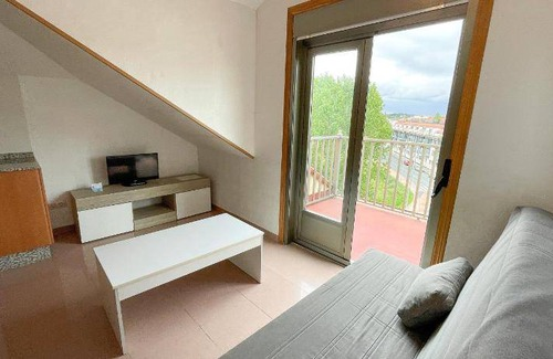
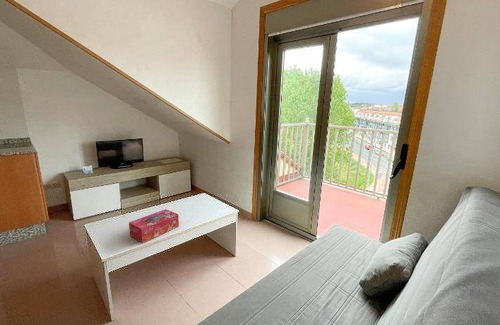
+ tissue box [128,208,180,244]
